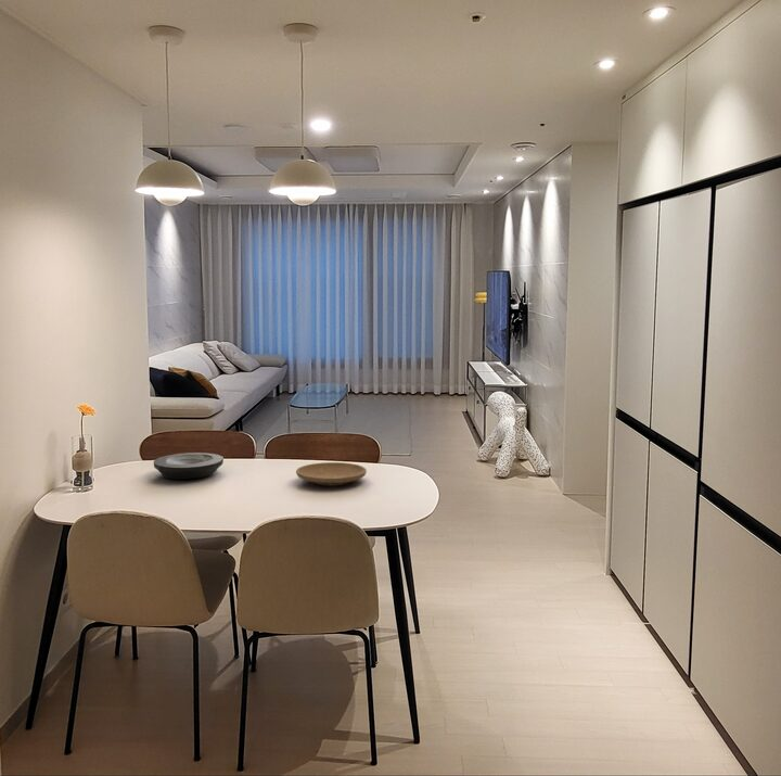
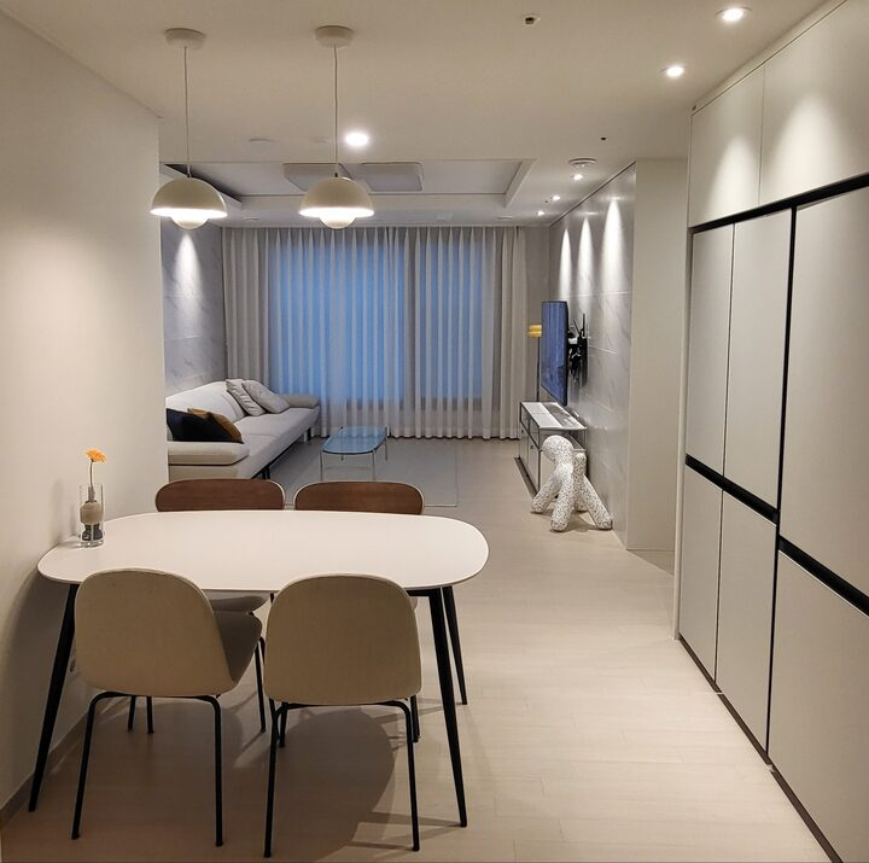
- plate [295,461,368,486]
- plate [153,451,225,480]
